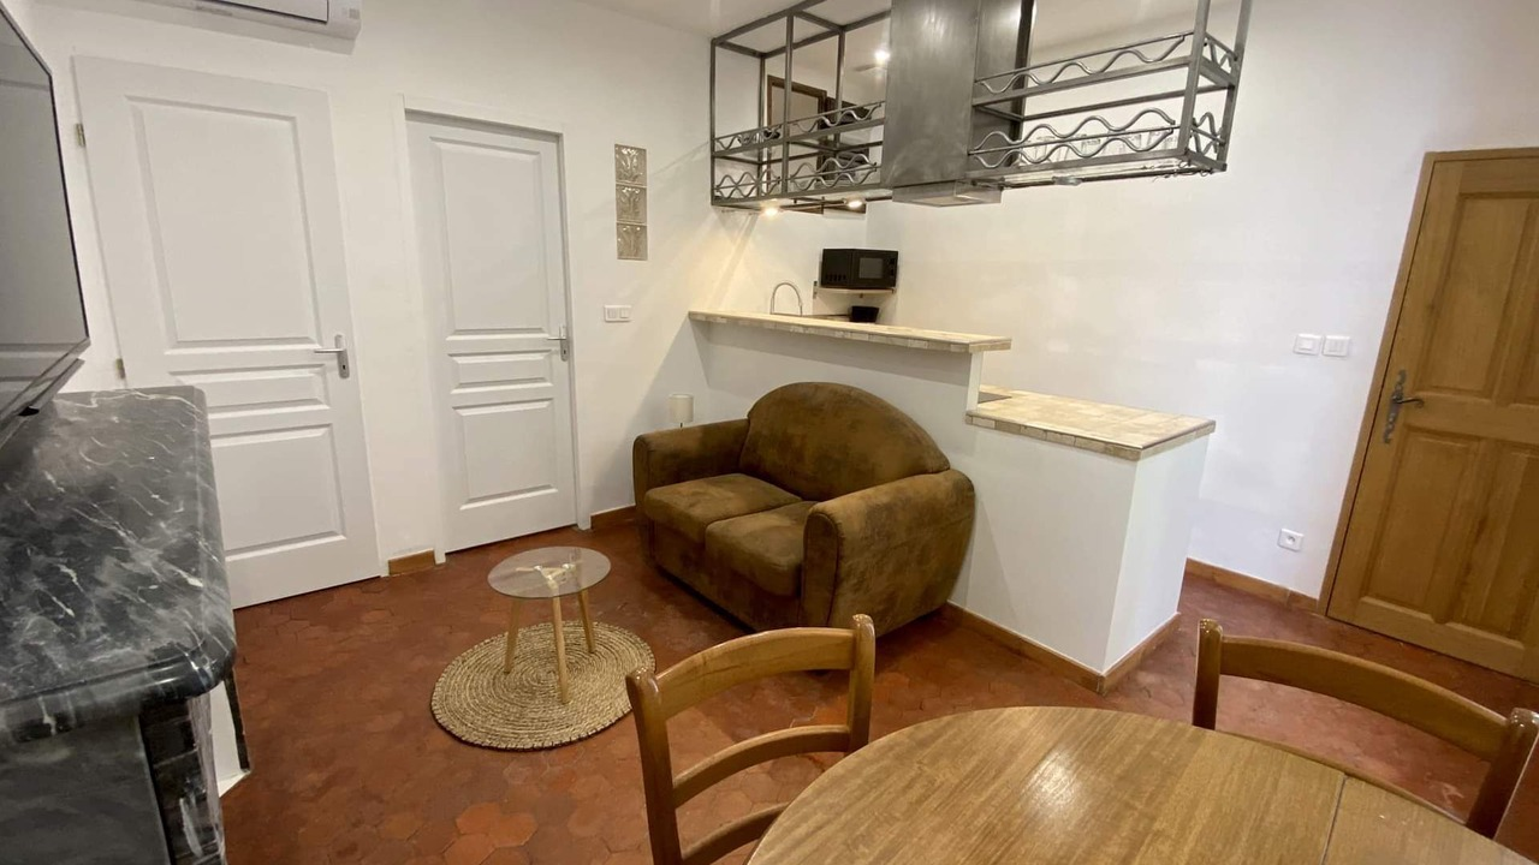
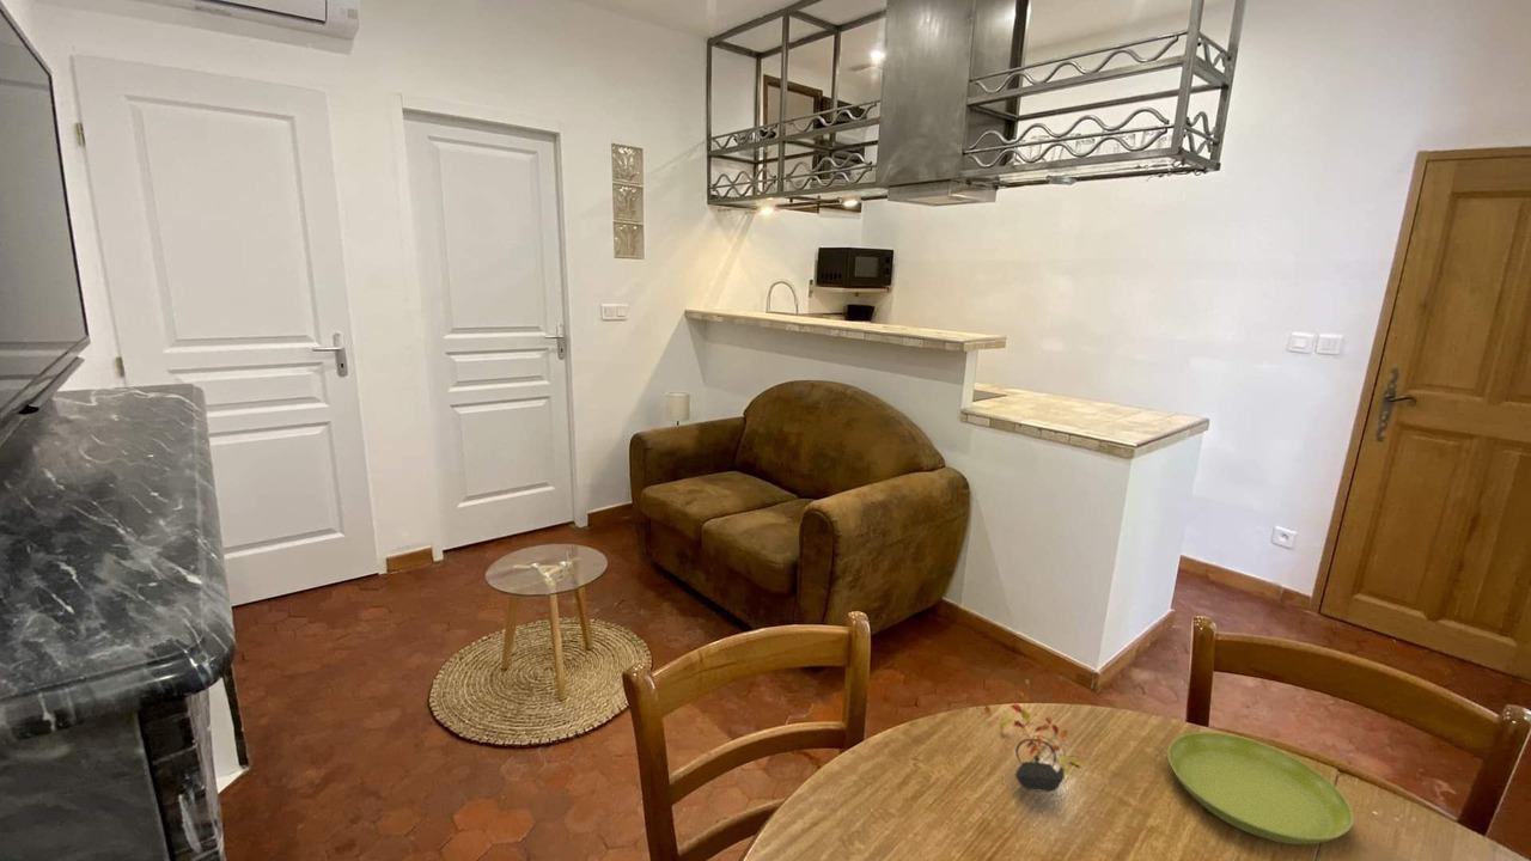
+ saucer [1166,731,1355,845]
+ teapot [965,643,1082,793]
